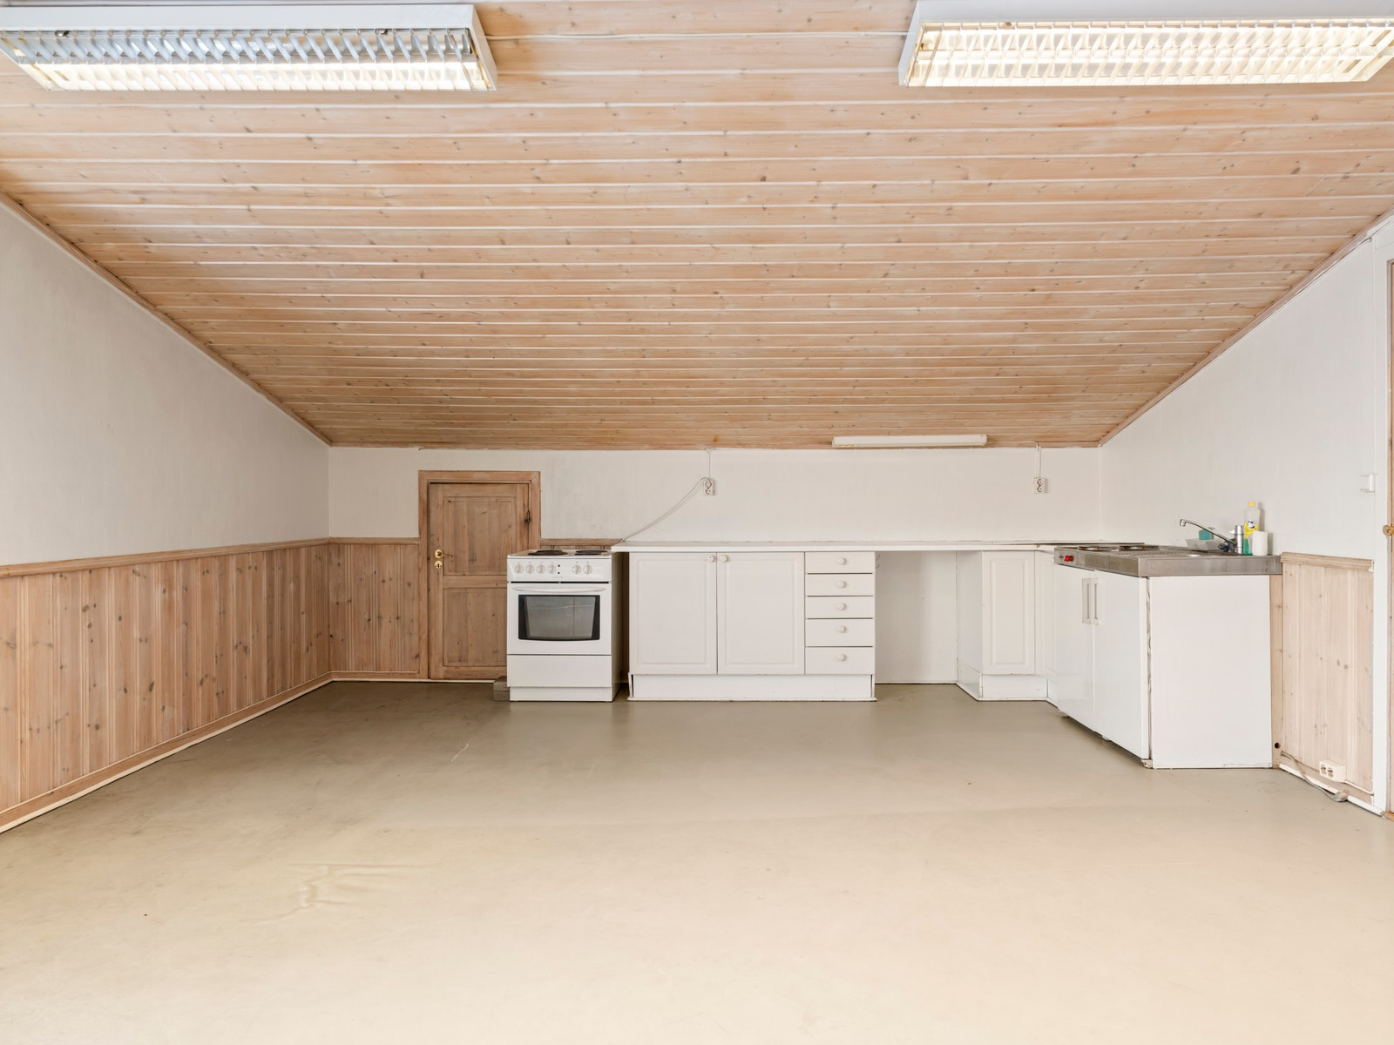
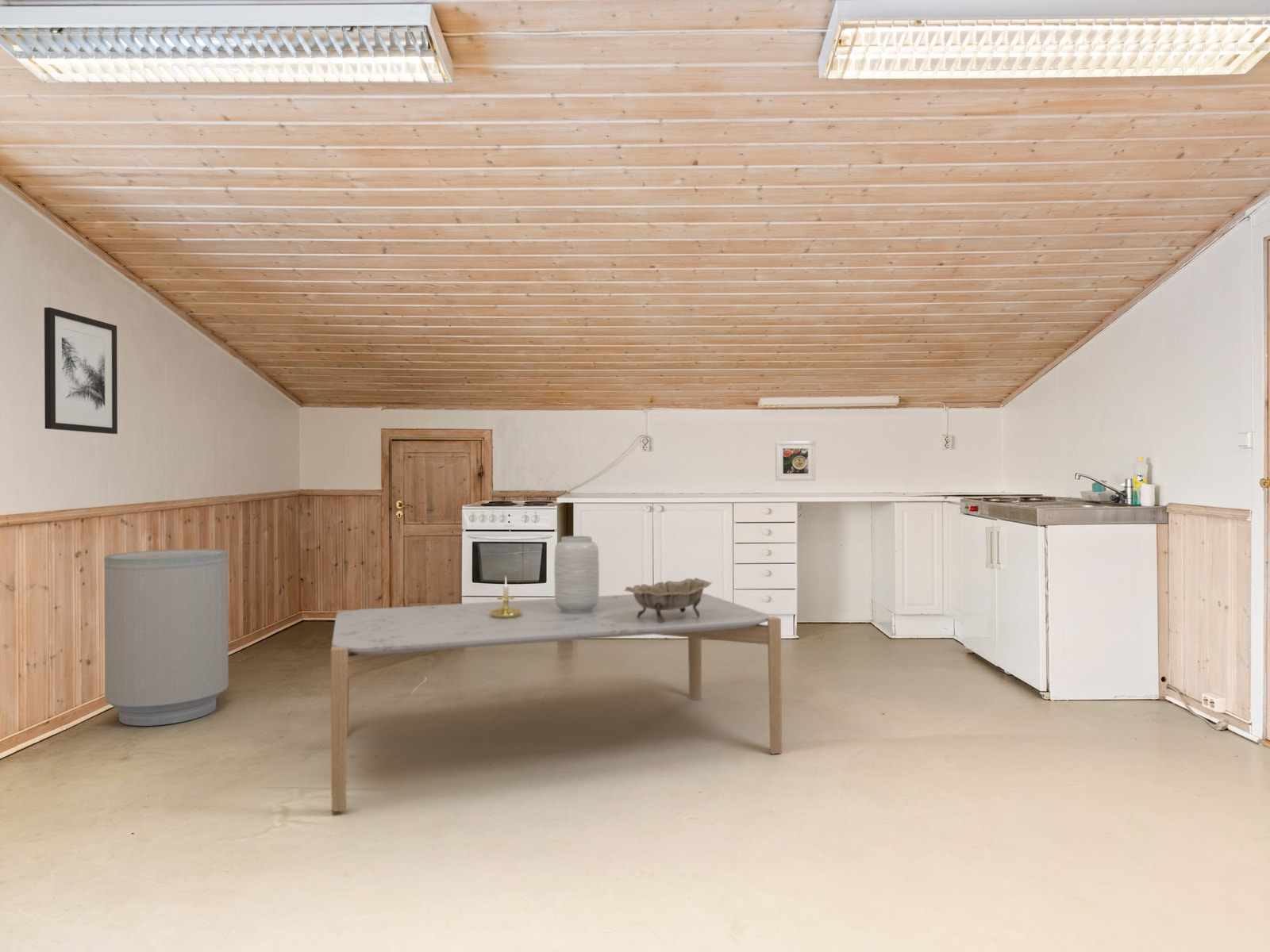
+ vase [553,536,600,613]
+ candle holder [490,575,522,619]
+ trash can [103,548,229,727]
+ decorative bowl [624,578,712,624]
+ dining table [330,593,783,812]
+ wall art [44,306,118,435]
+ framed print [775,440,817,482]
